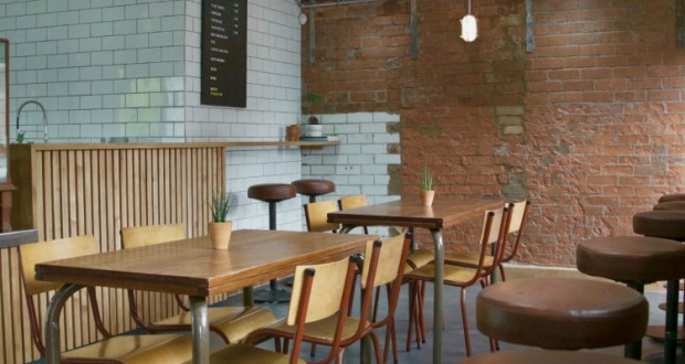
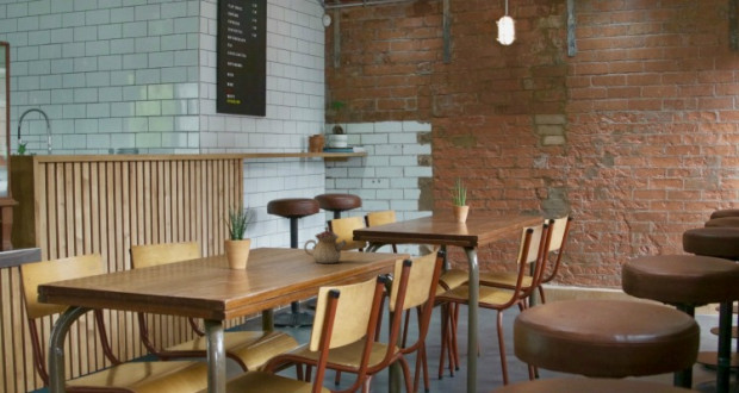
+ teapot [303,225,348,264]
